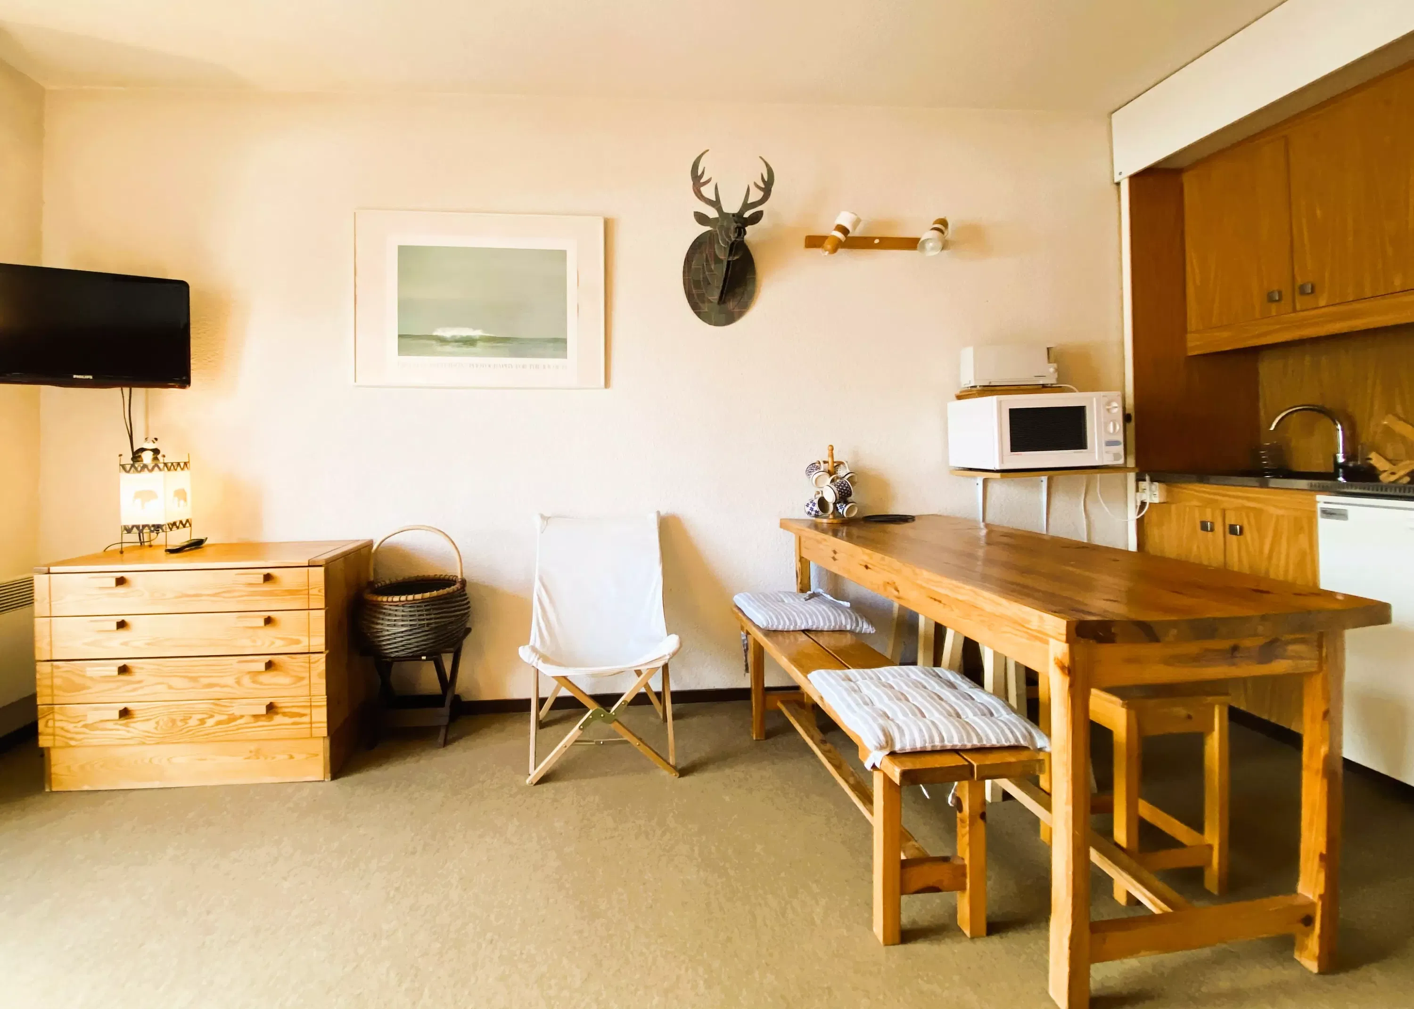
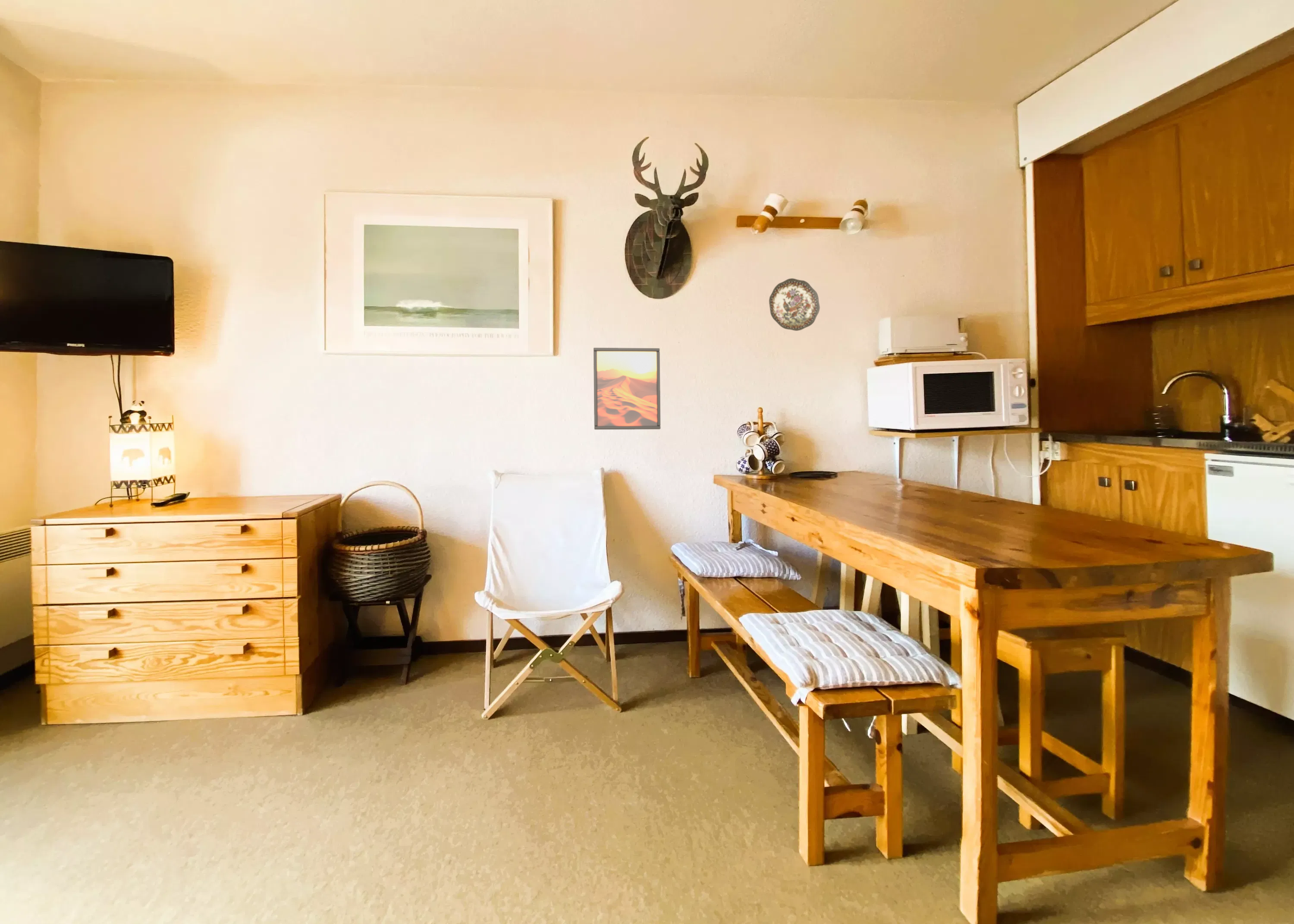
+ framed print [593,347,661,430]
+ decorative plate [769,278,820,331]
